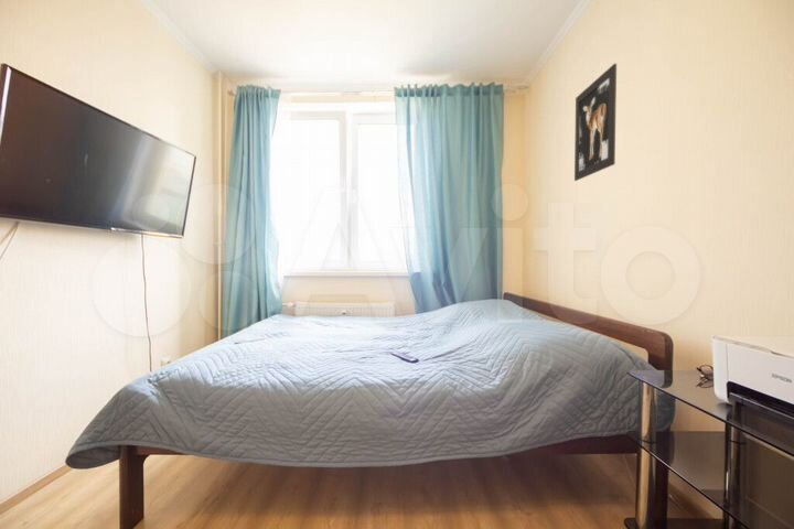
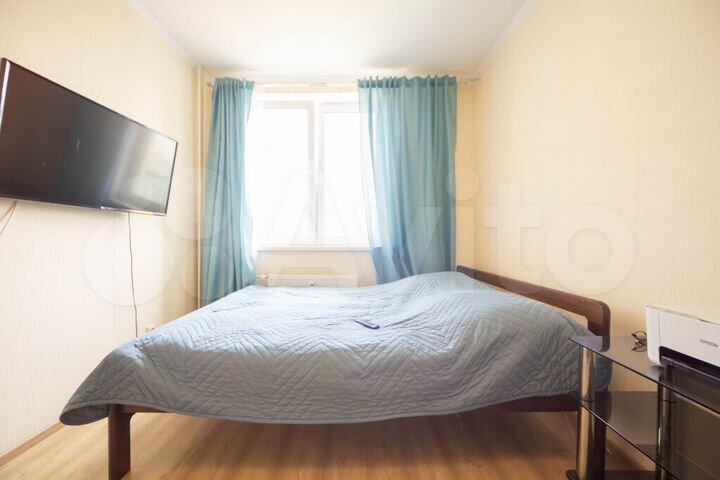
- wall art [573,63,618,182]
